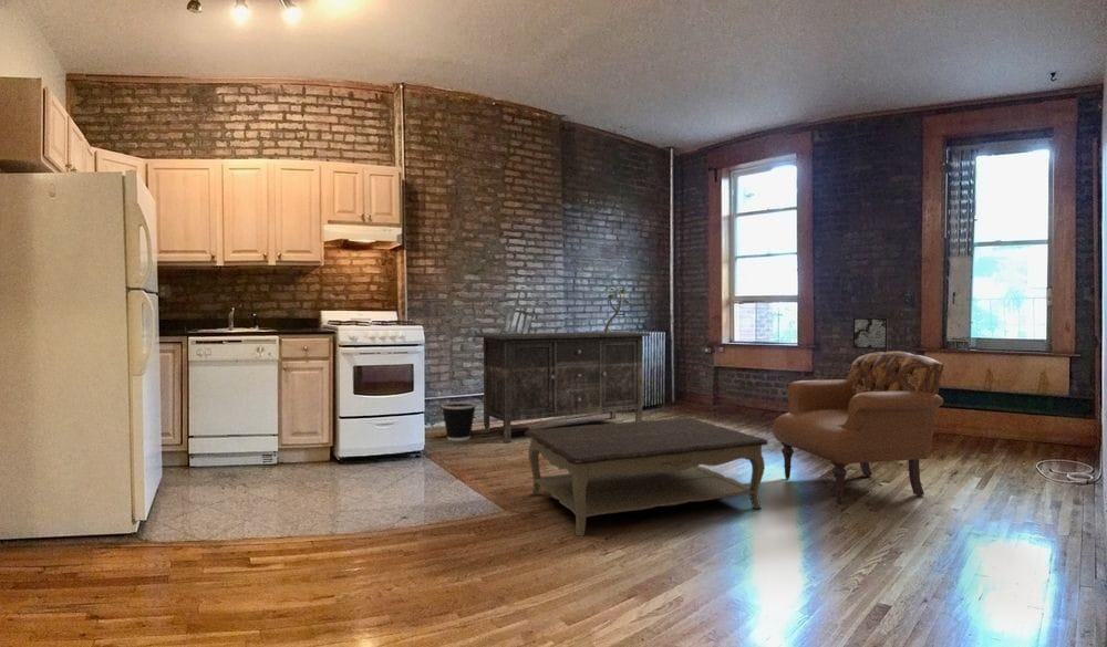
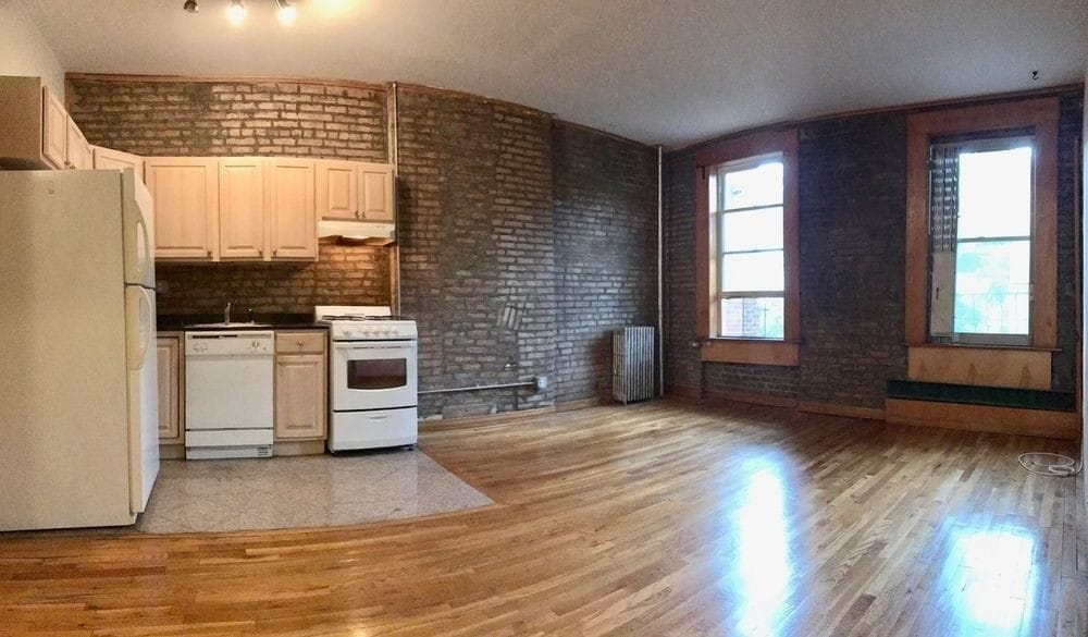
- armchair [772,351,944,505]
- wall art [852,317,889,351]
- sideboard [474,331,651,443]
- coffee table [524,417,769,538]
- potted plant [602,284,630,333]
- wastebasket [441,400,477,442]
